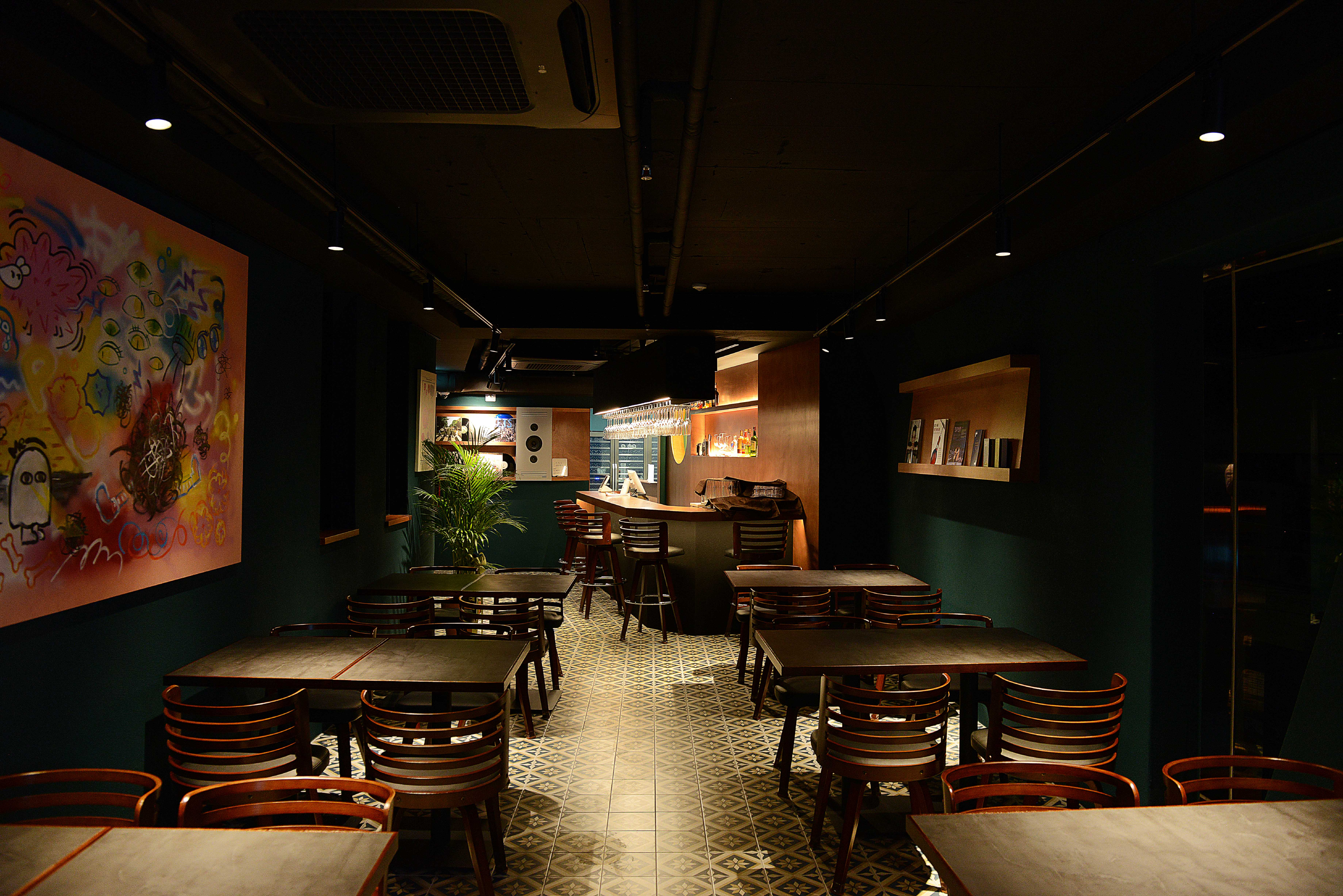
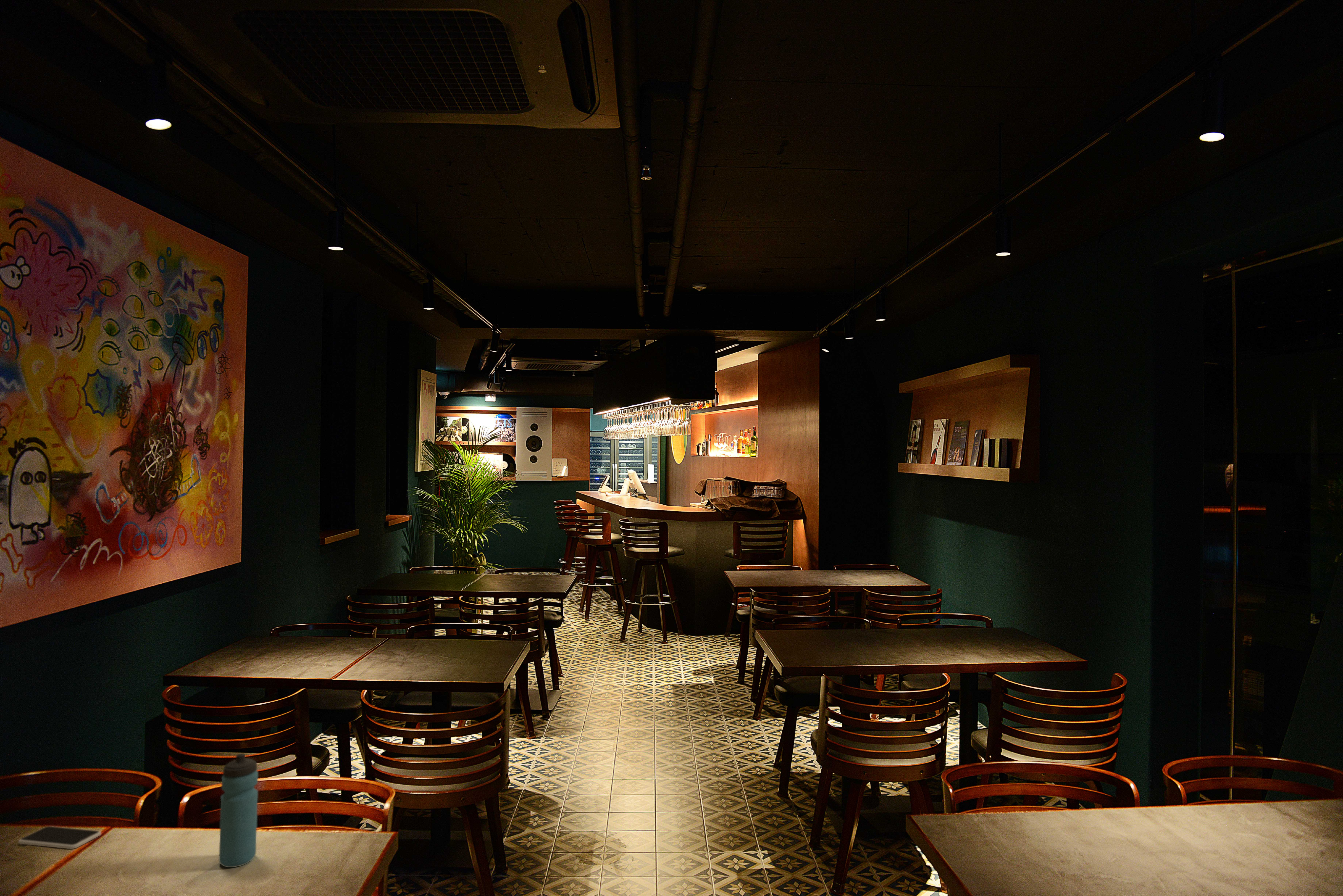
+ water bottle [219,753,258,868]
+ smartphone [18,826,101,849]
